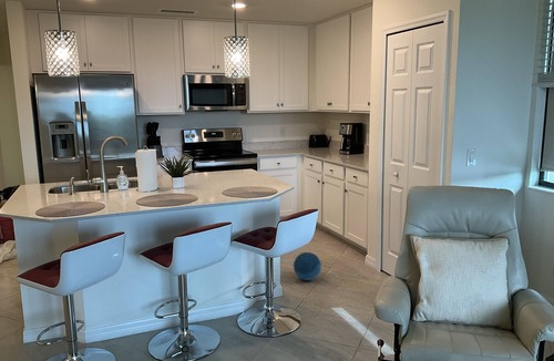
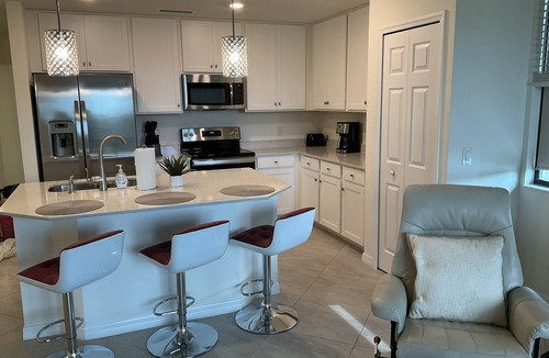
- ball [293,251,322,281]
